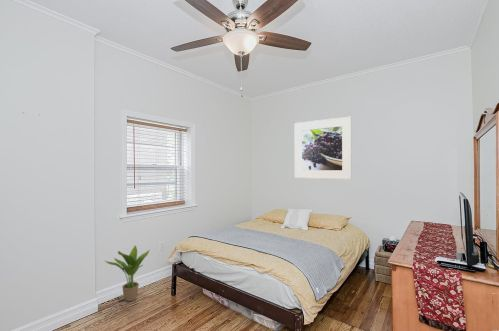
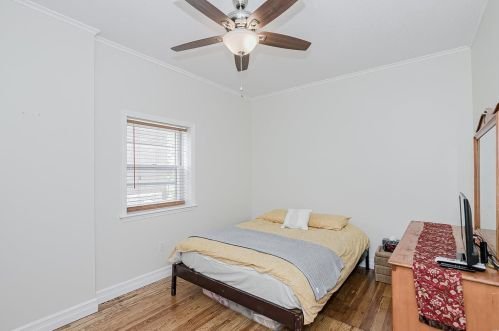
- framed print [294,116,353,180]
- potted plant [103,245,150,303]
